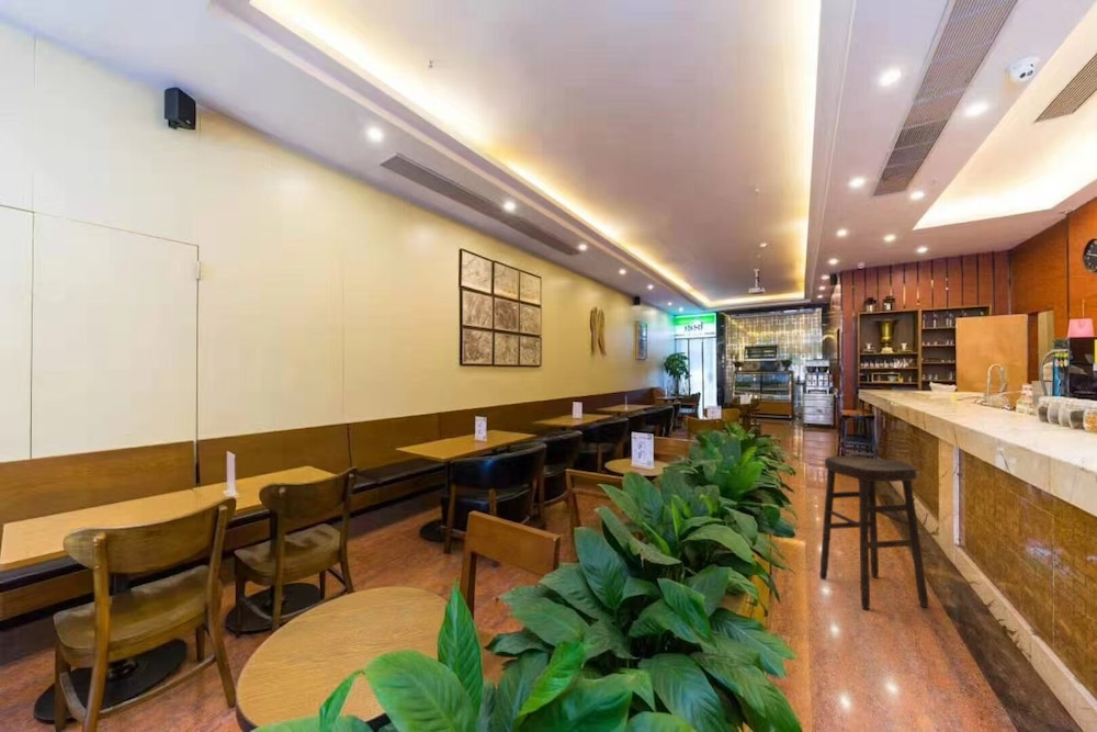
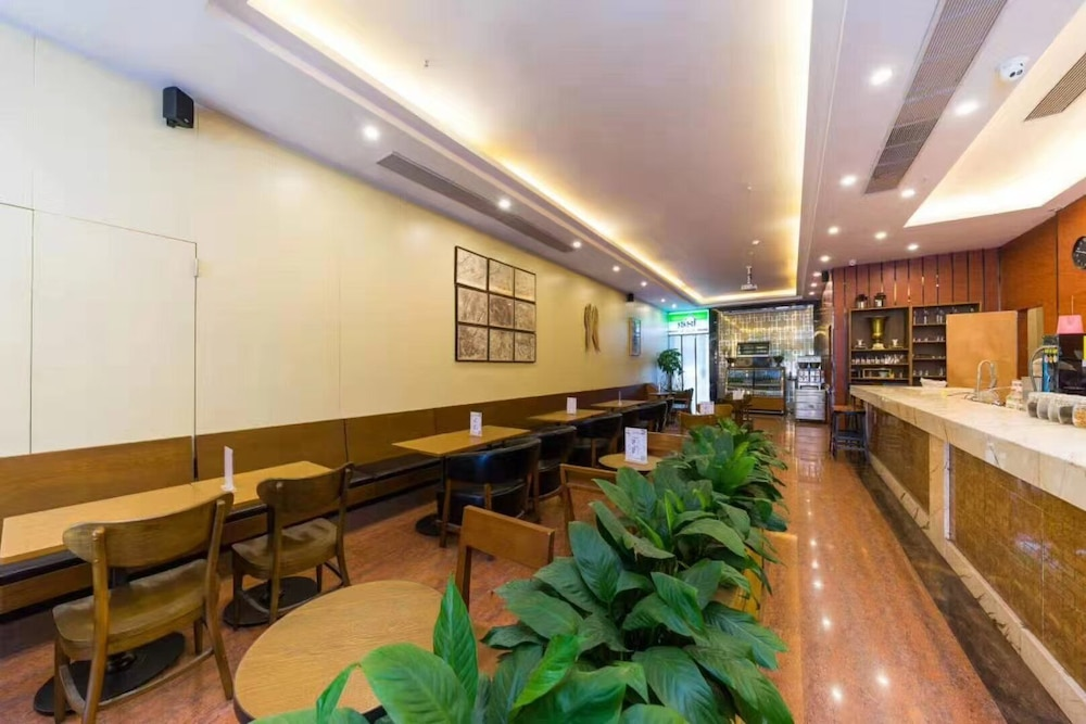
- stool [818,455,929,611]
